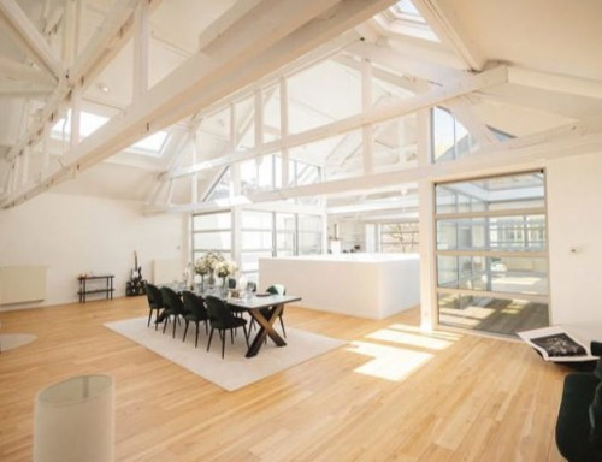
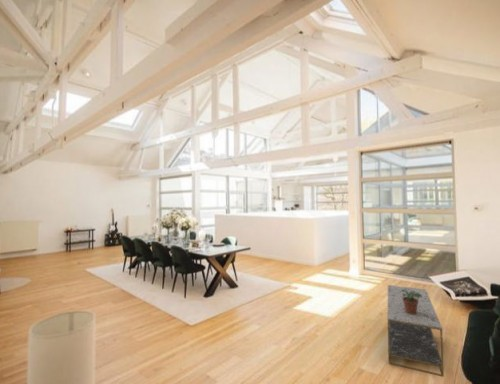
+ potted plant [398,290,422,315]
+ coffee table [387,284,445,378]
